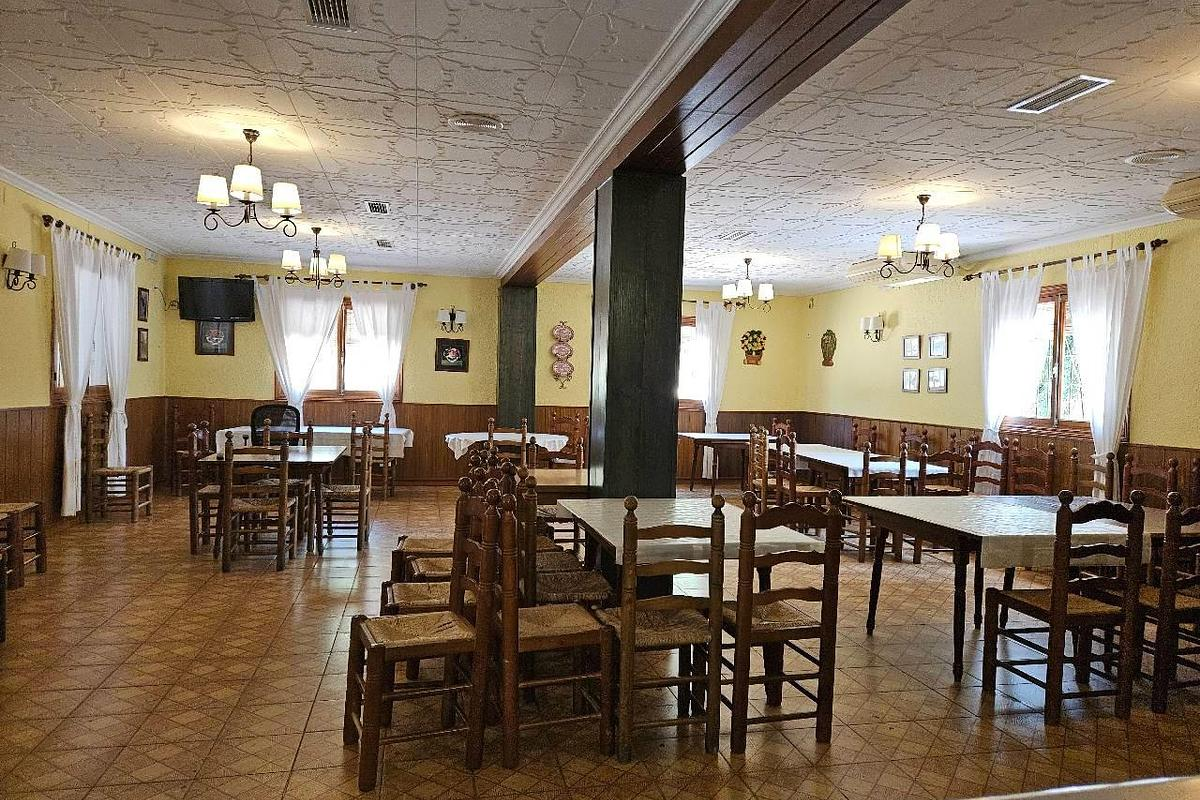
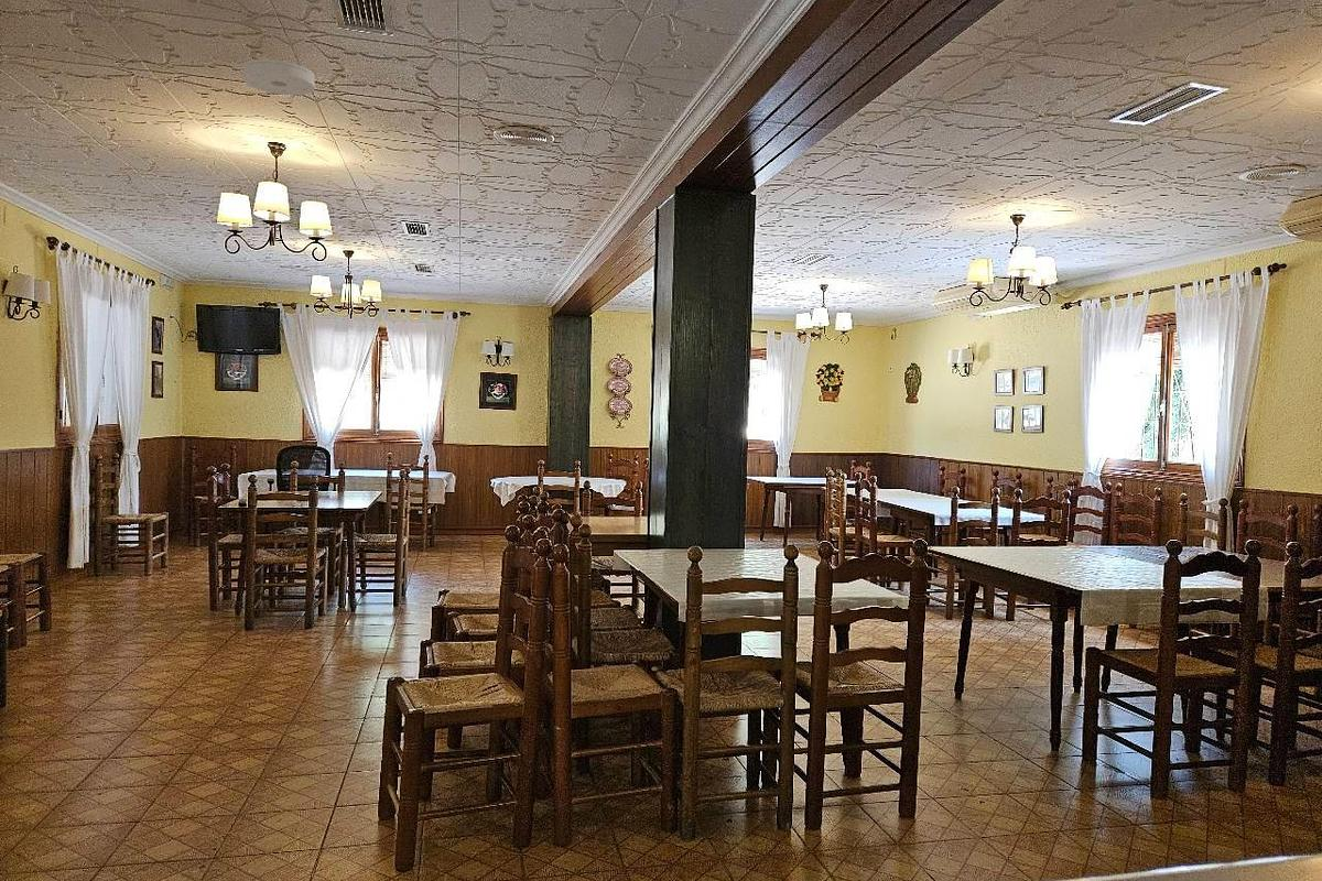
+ smoke detector [241,58,316,97]
